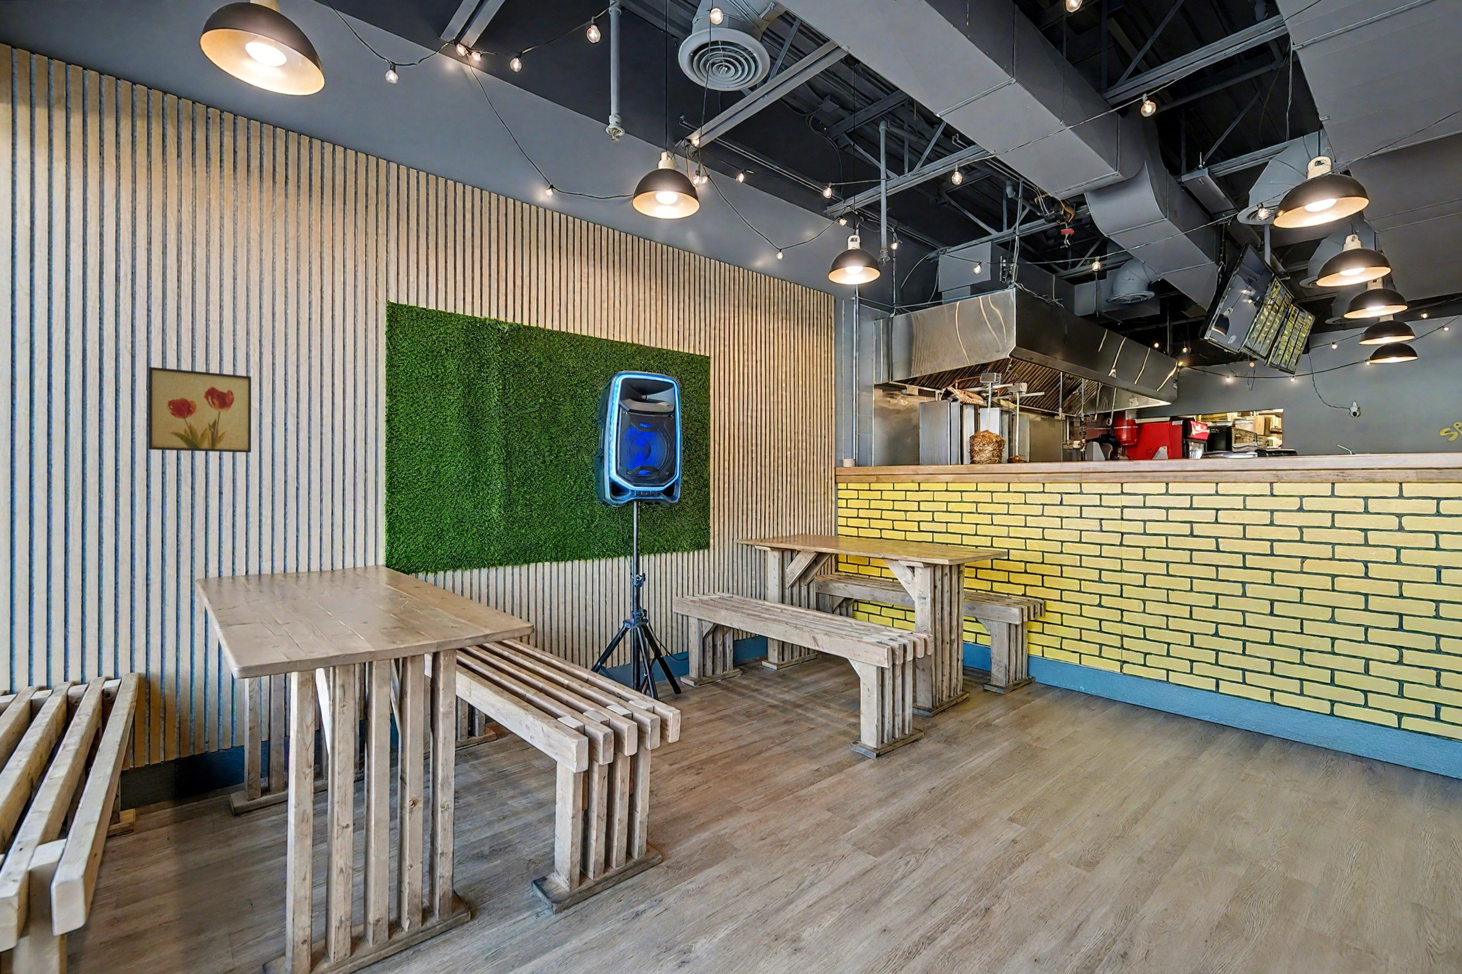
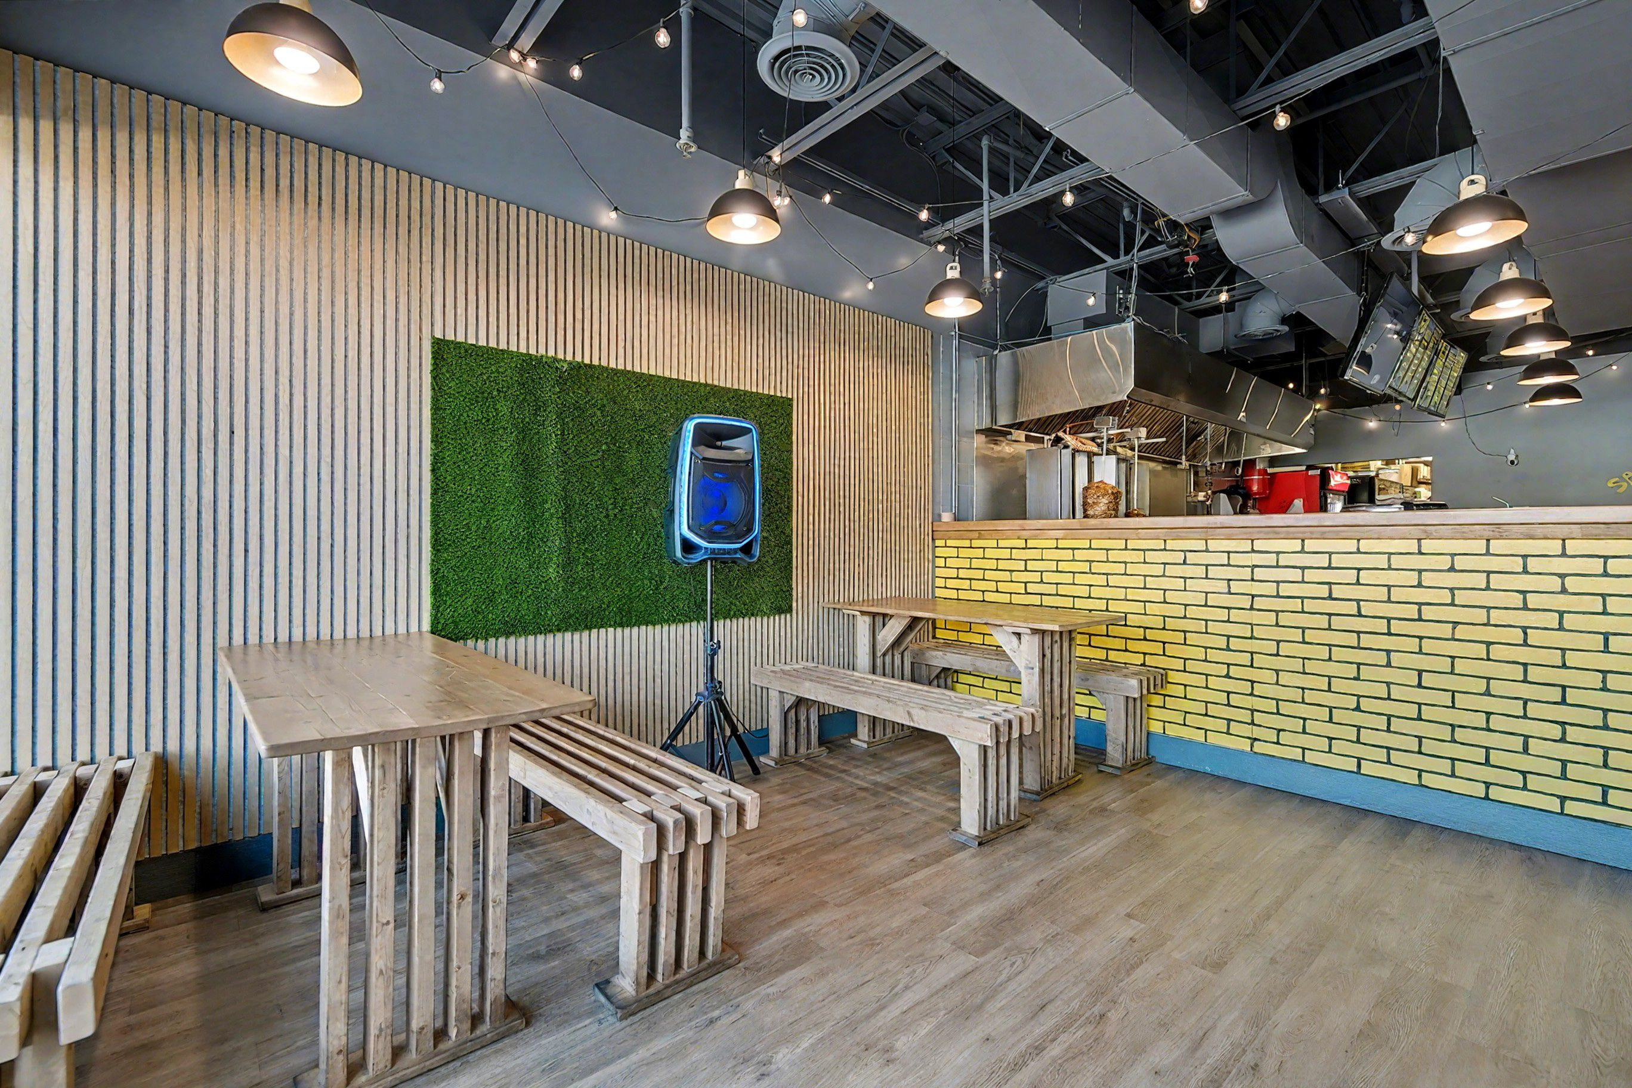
- wall art [148,366,251,453]
